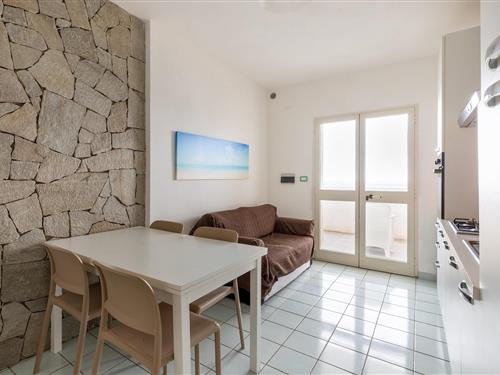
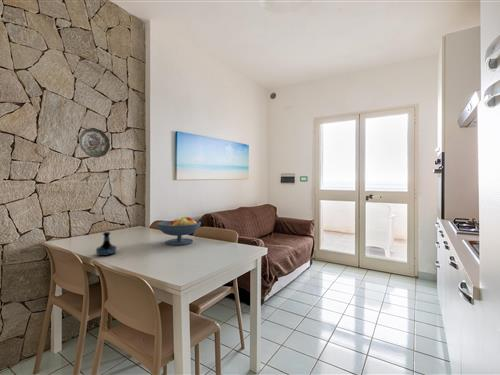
+ decorative plate [78,127,111,159]
+ tequila bottle [95,231,117,257]
+ fruit bowl [156,216,202,246]
